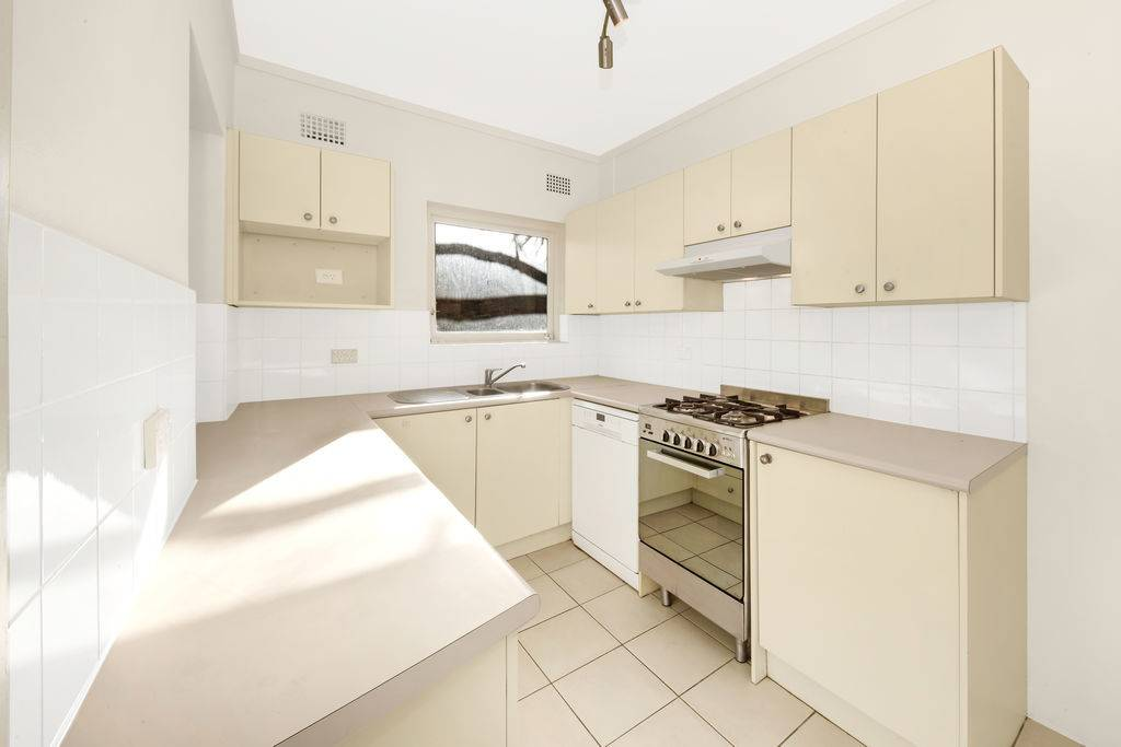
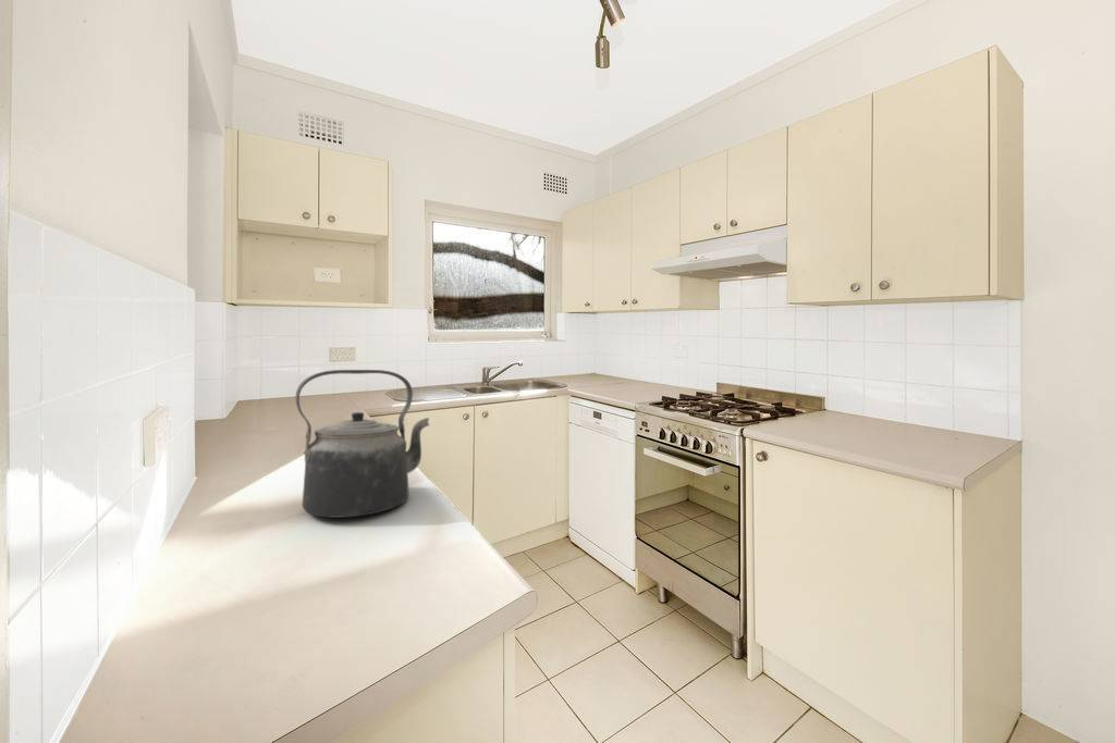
+ kettle [295,369,430,519]
